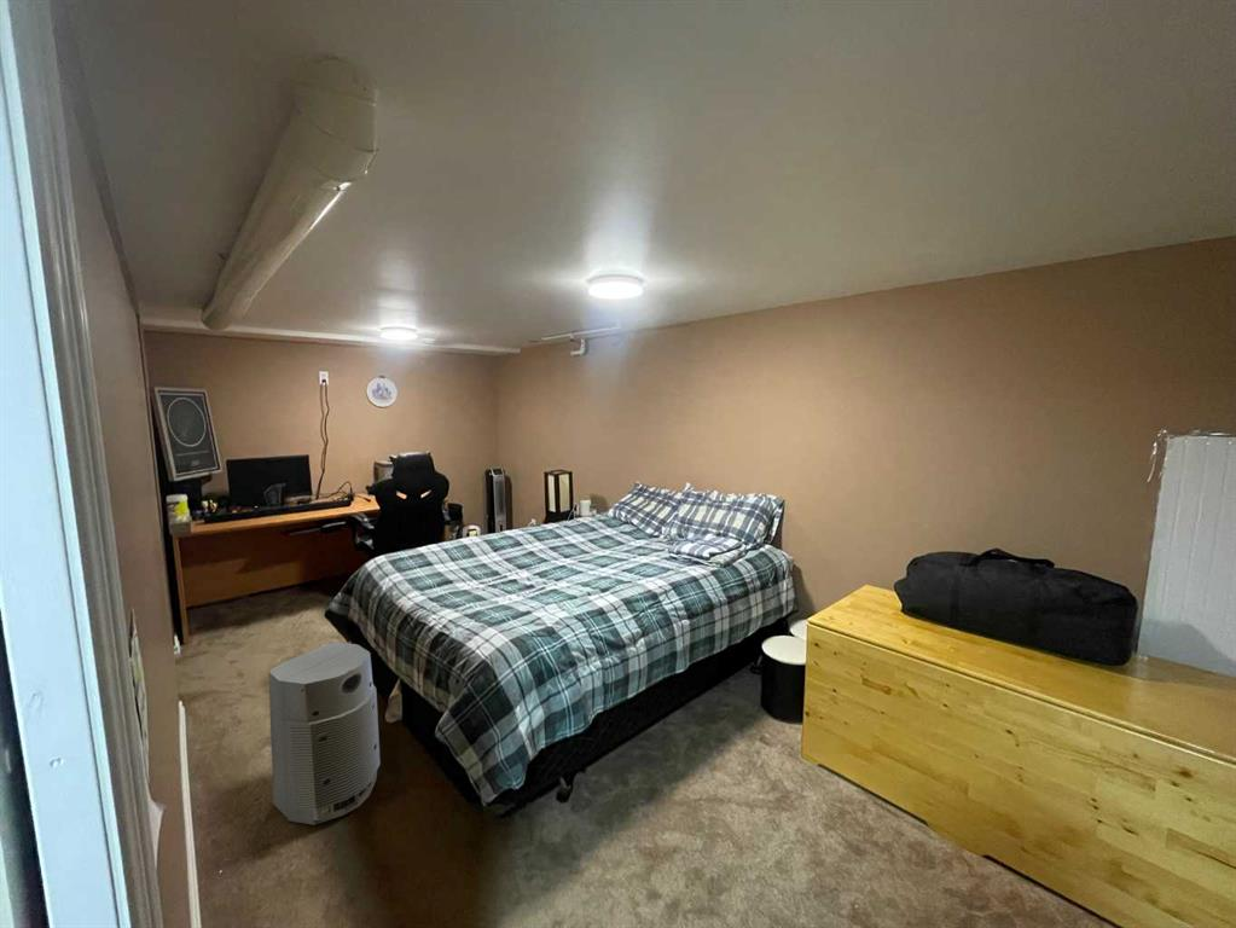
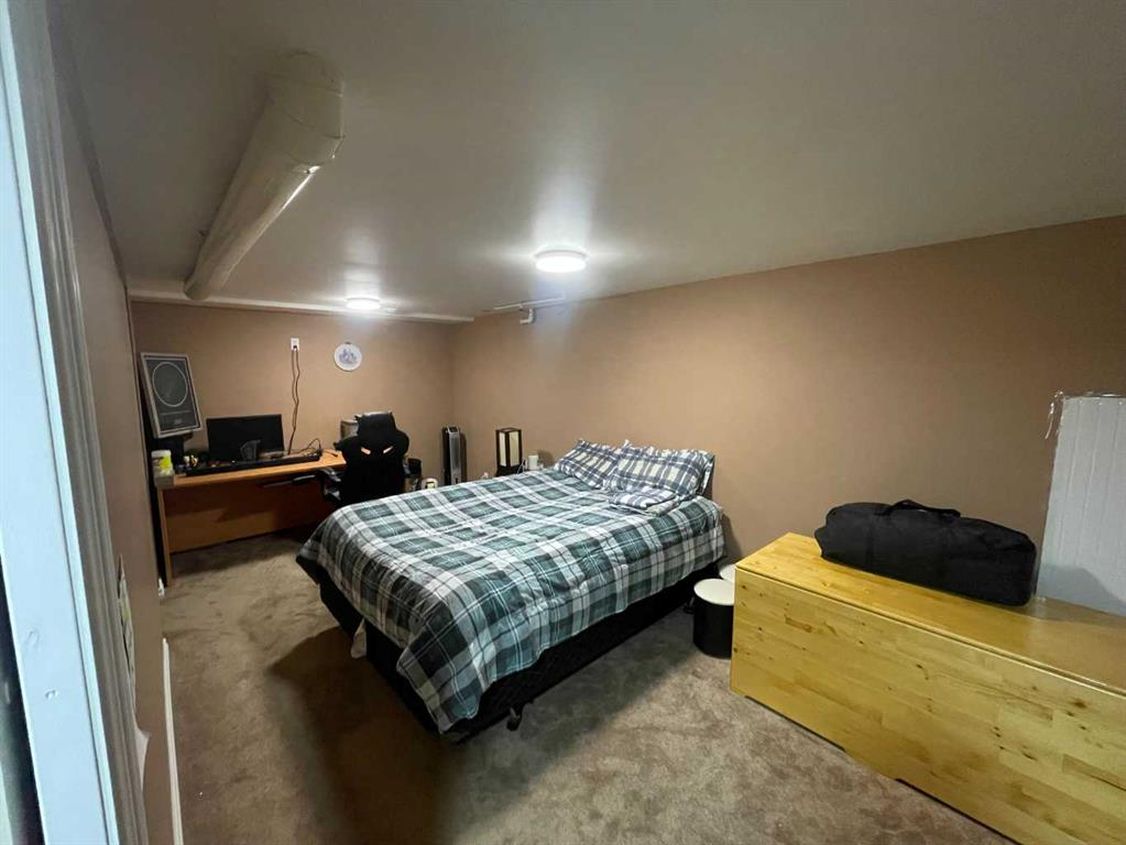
- air purifier [268,640,382,826]
